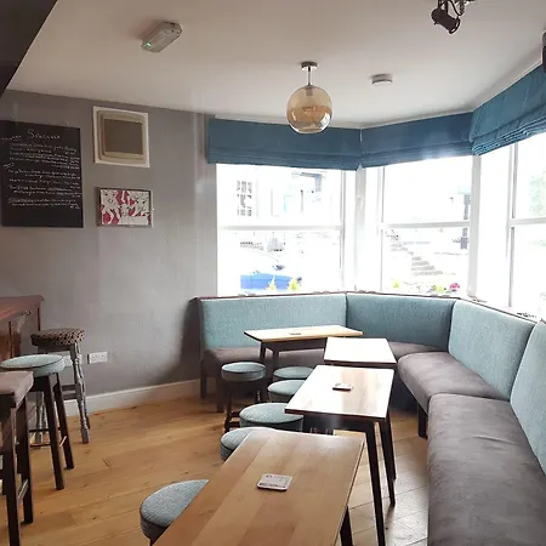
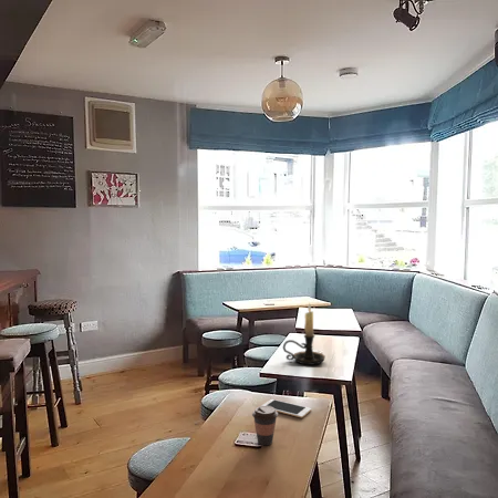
+ cell phone [260,398,312,418]
+ candle holder [282,302,326,366]
+ coffee cup [251,405,279,446]
